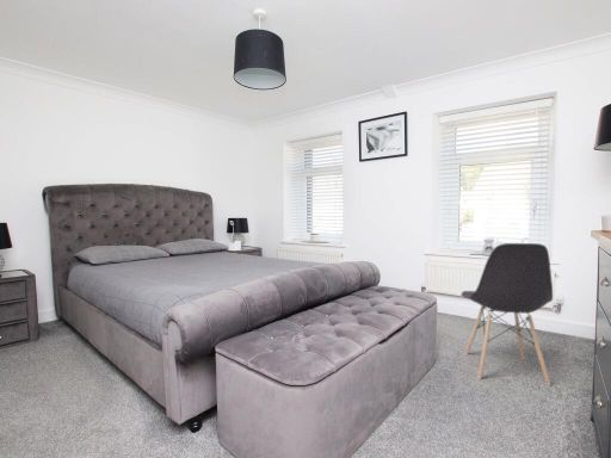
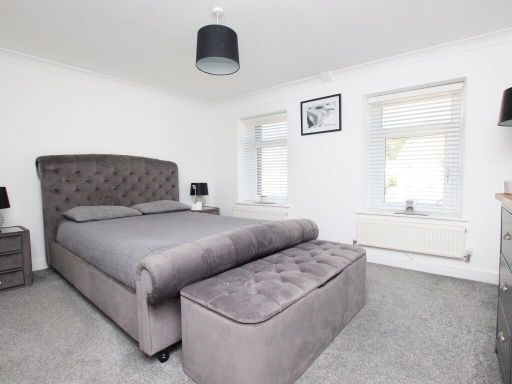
- chair [459,242,554,386]
